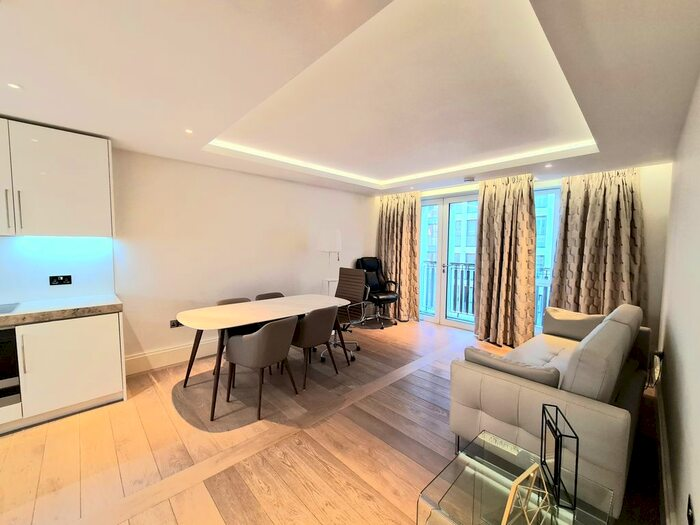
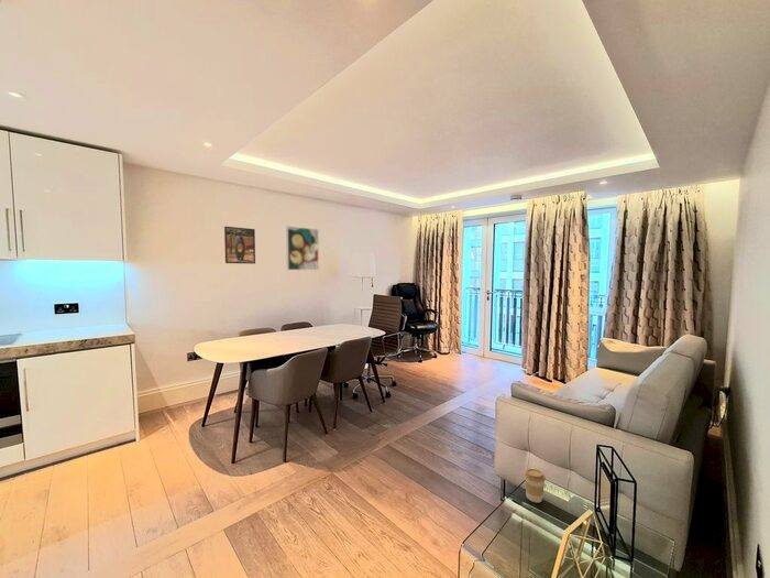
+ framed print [223,226,256,265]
+ coffee cup [524,468,547,503]
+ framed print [285,225,320,271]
